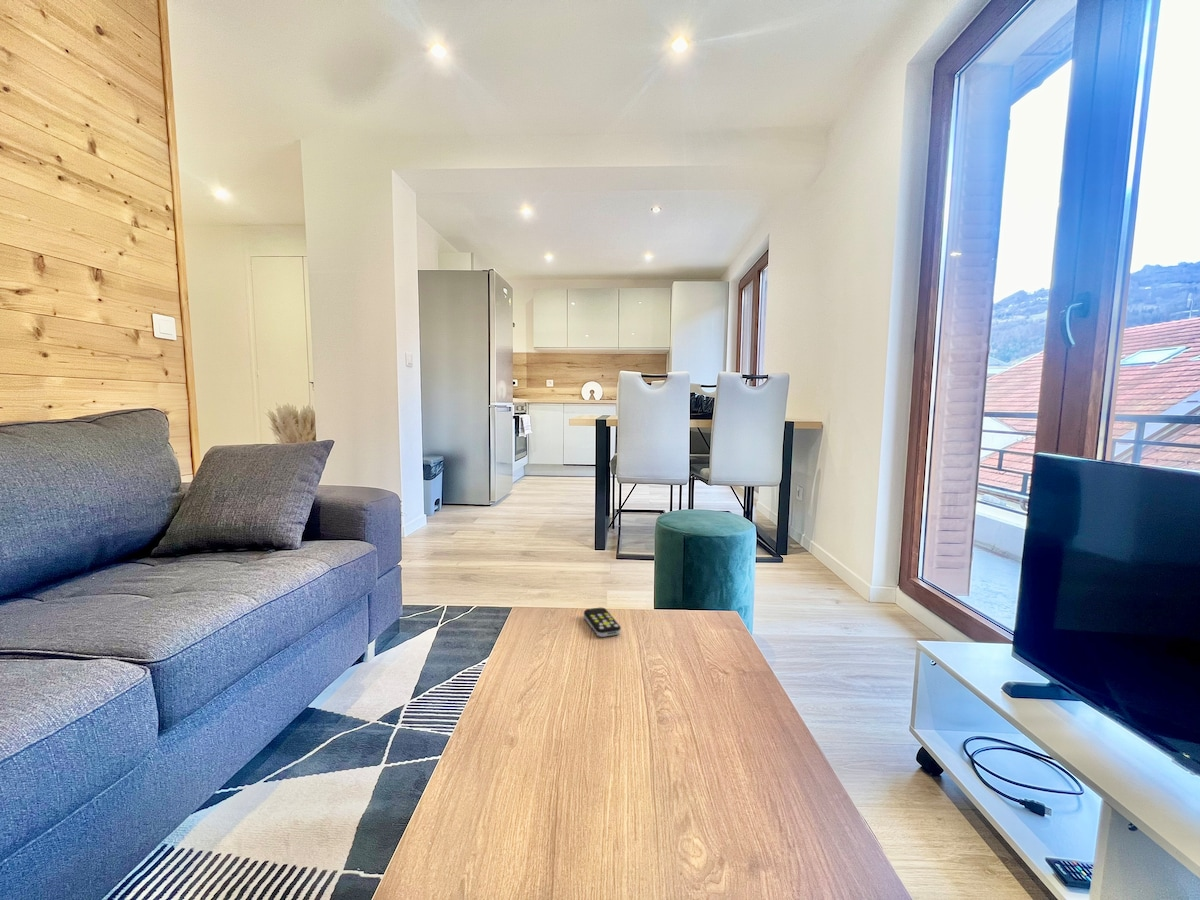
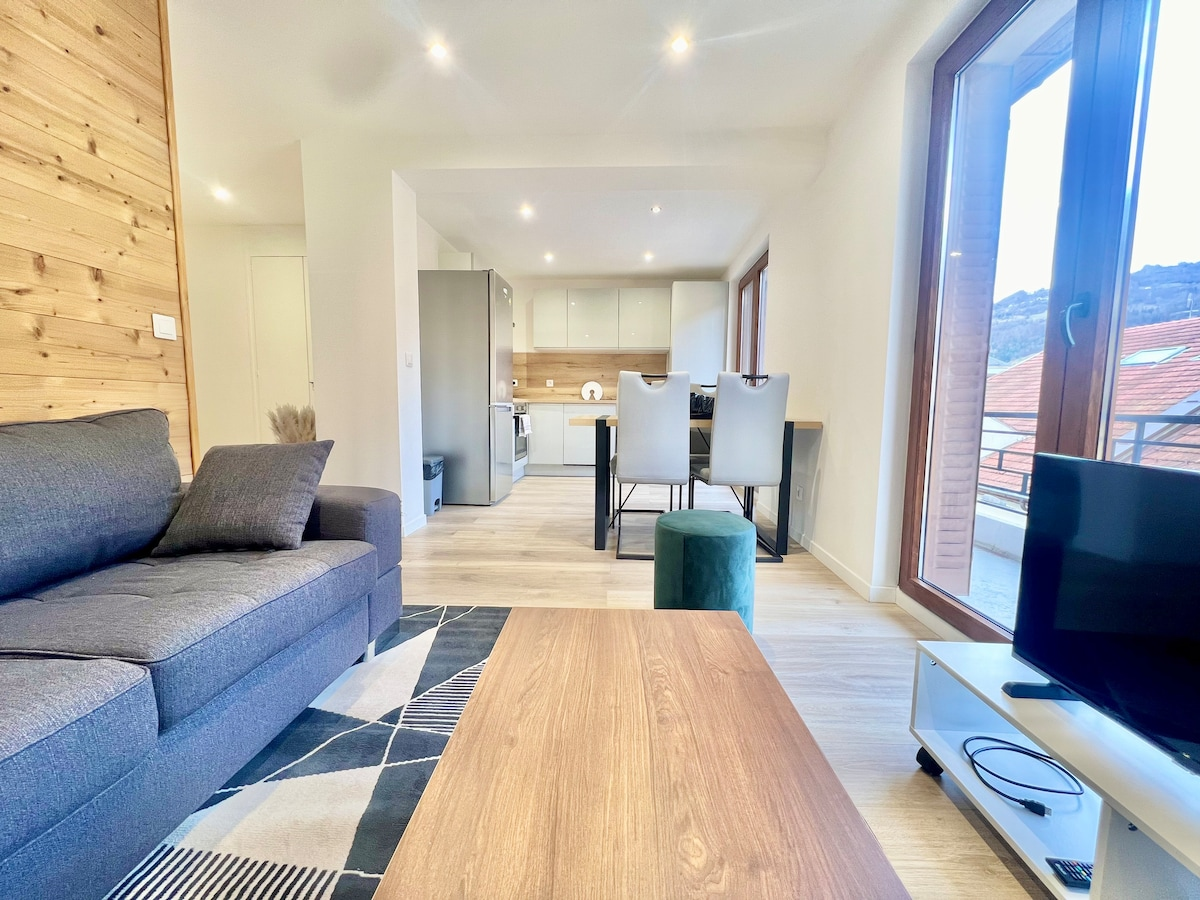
- remote control [583,607,622,638]
